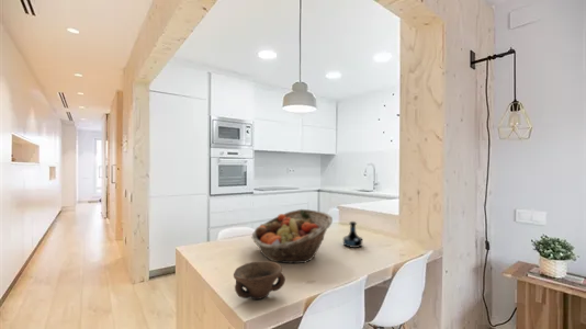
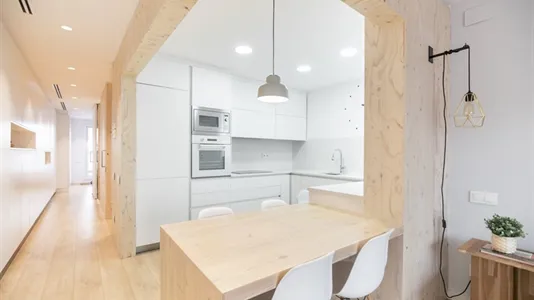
- fruit basket [251,208,334,264]
- bowl [233,260,286,300]
- tequila bottle [342,220,363,249]
